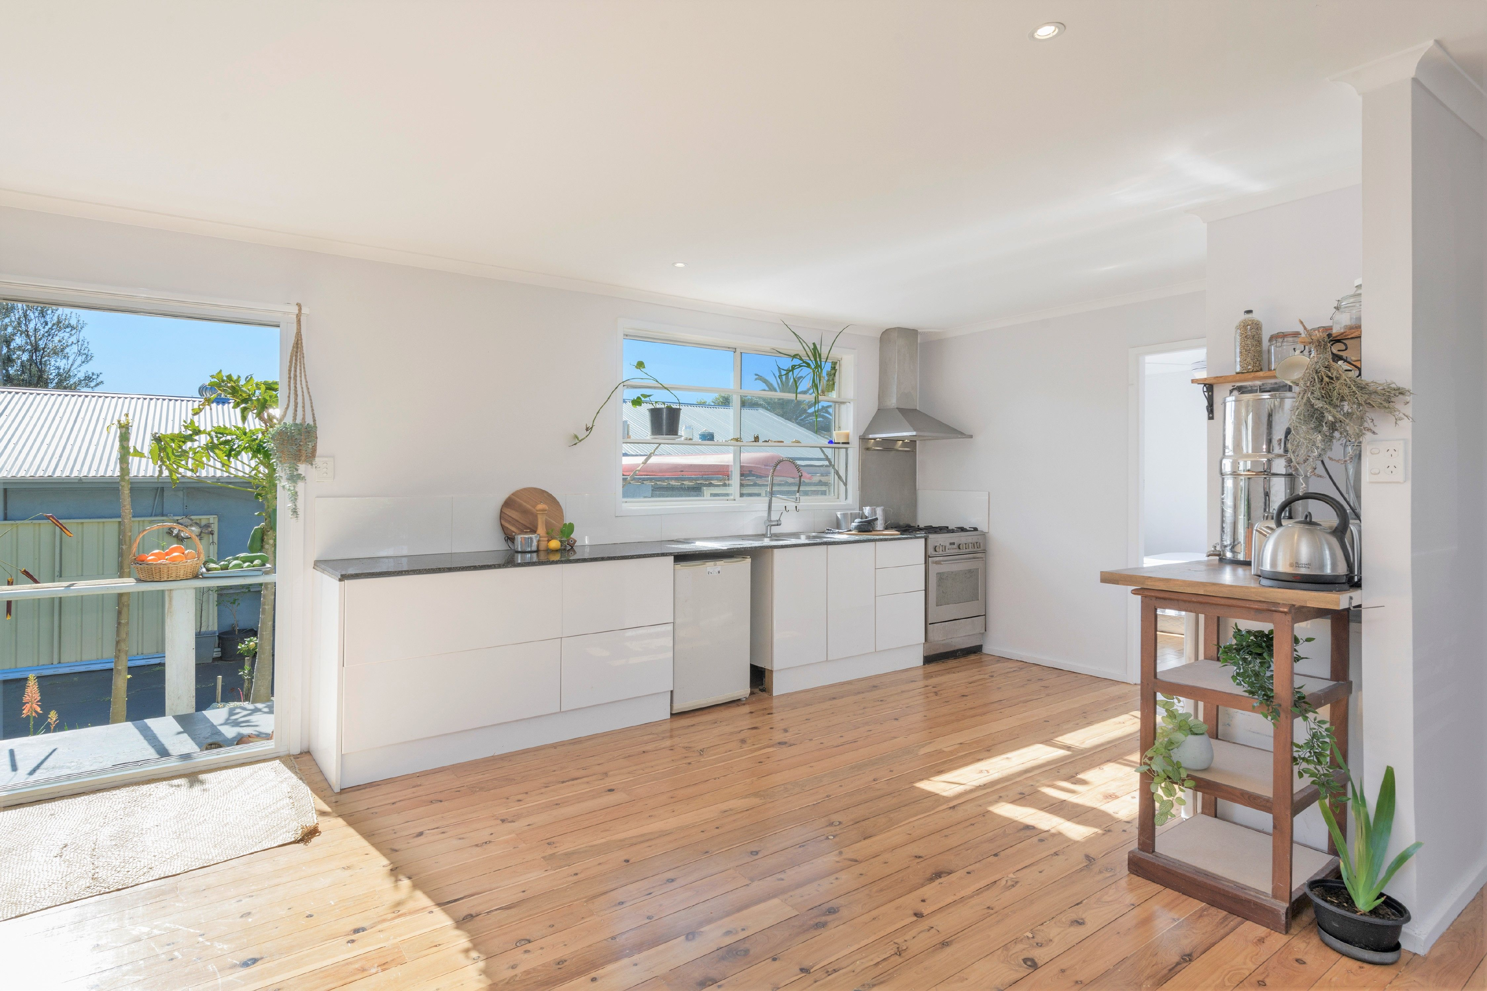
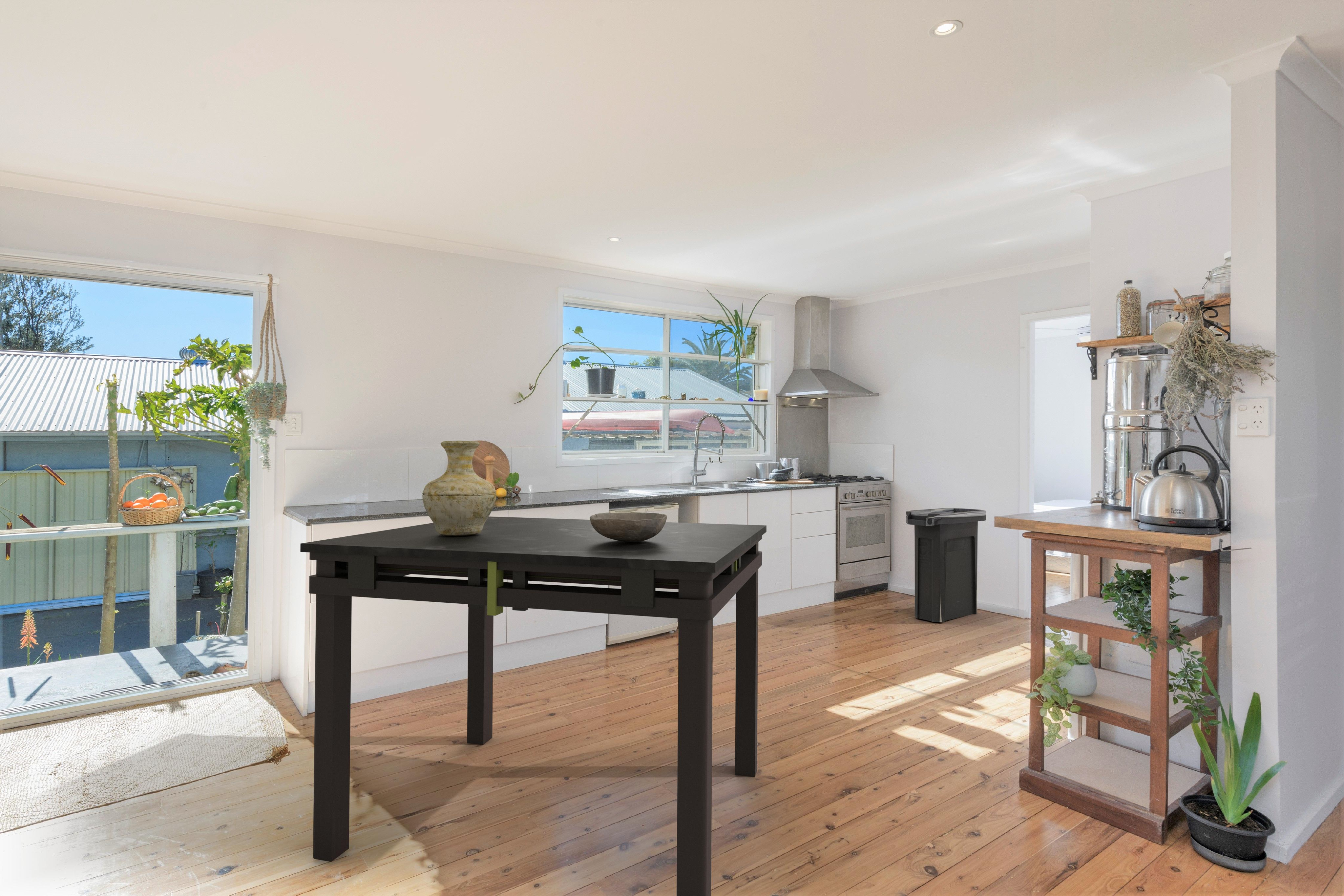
+ bowl [590,512,667,542]
+ dining table [300,516,767,896]
+ trash can [906,508,986,623]
+ vase [422,440,496,536]
